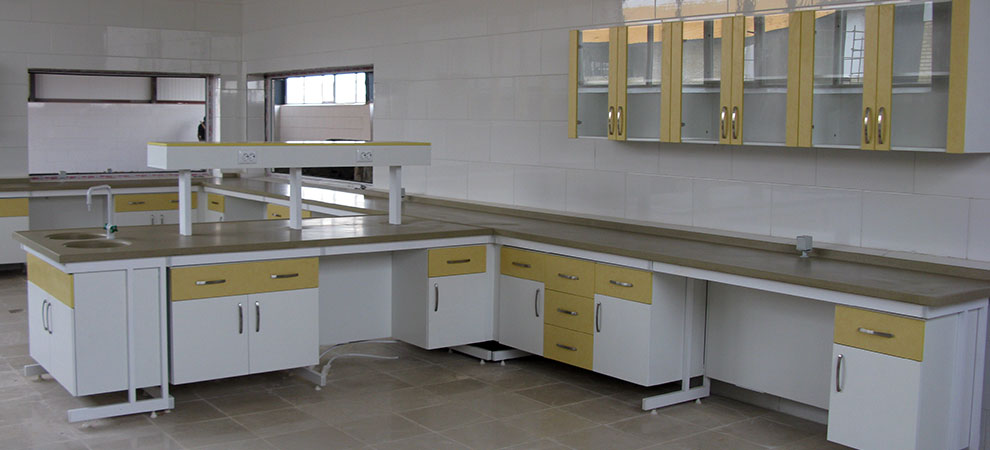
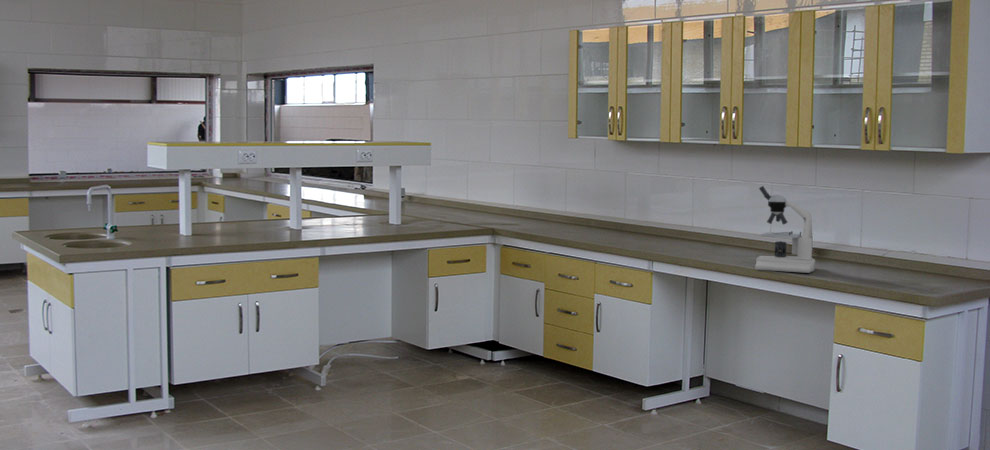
+ microscope [754,185,816,274]
